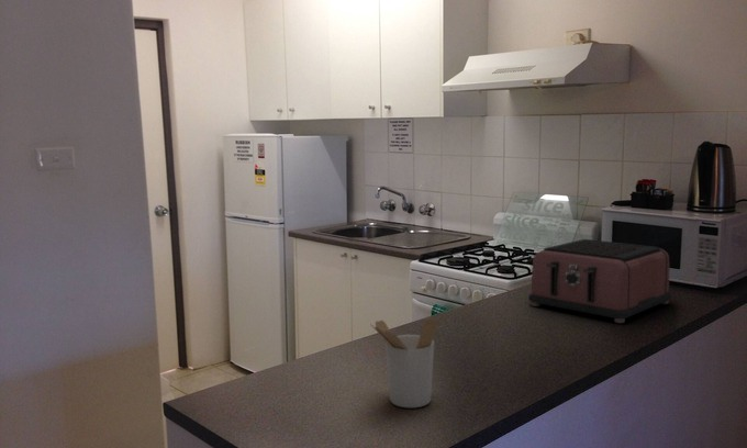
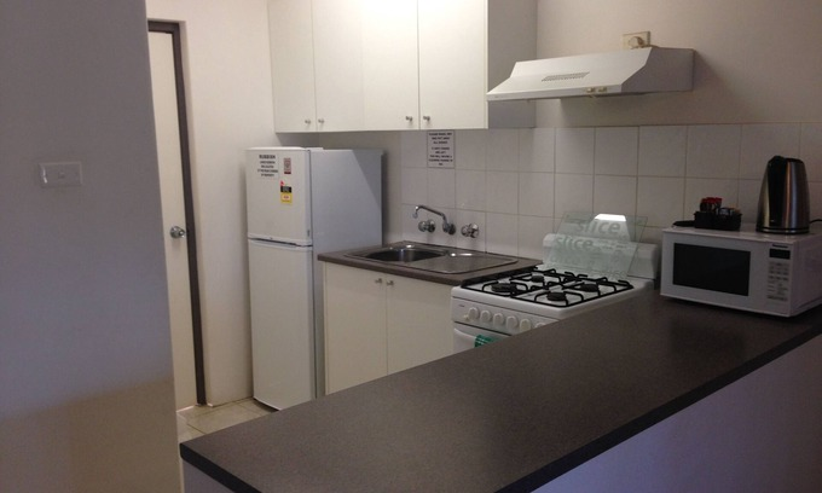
- toaster [527,238,672,324]
- utensil holder [369,317,439,408]
